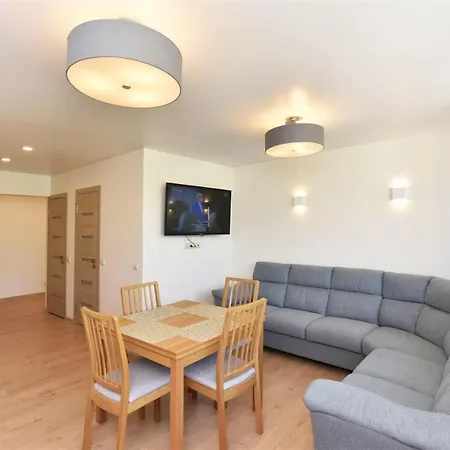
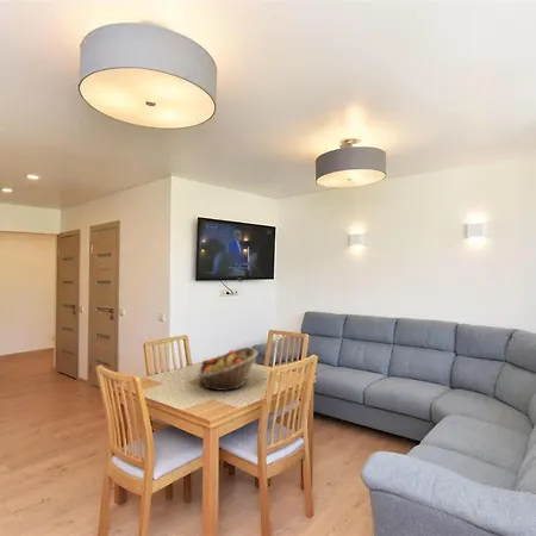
+ fruit basket [197,347,260,392]
